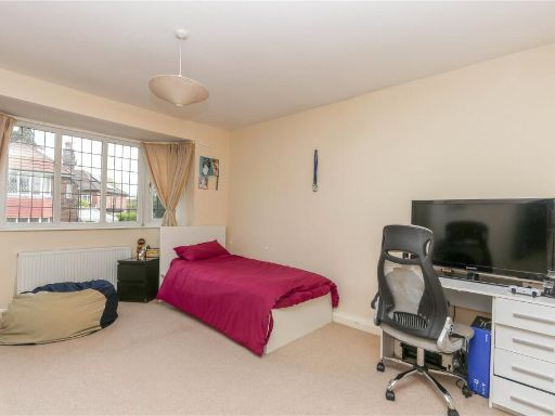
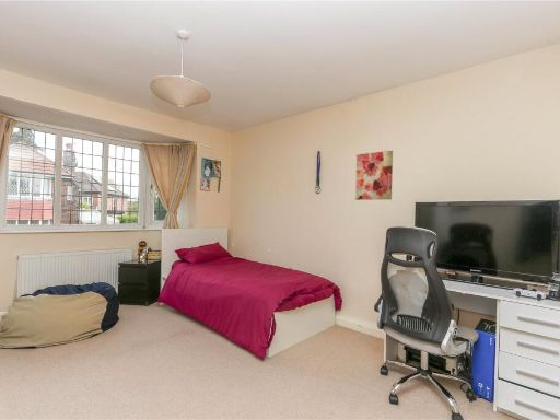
+ wall art [354,150,394,201]
